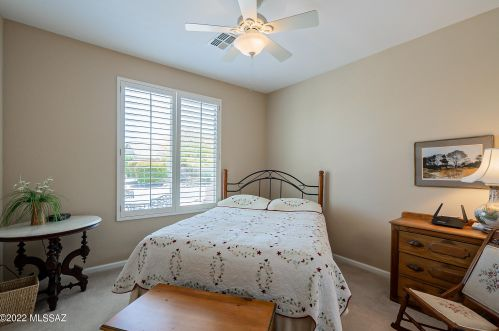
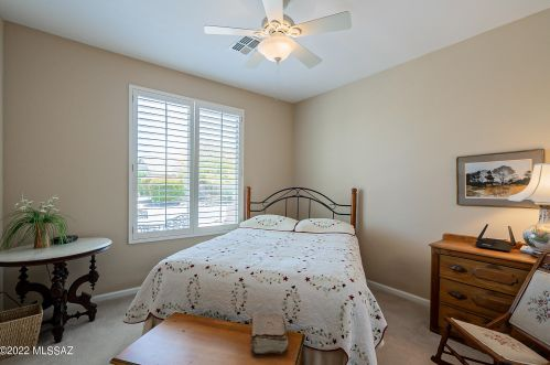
+ book [250,312,289,355]
